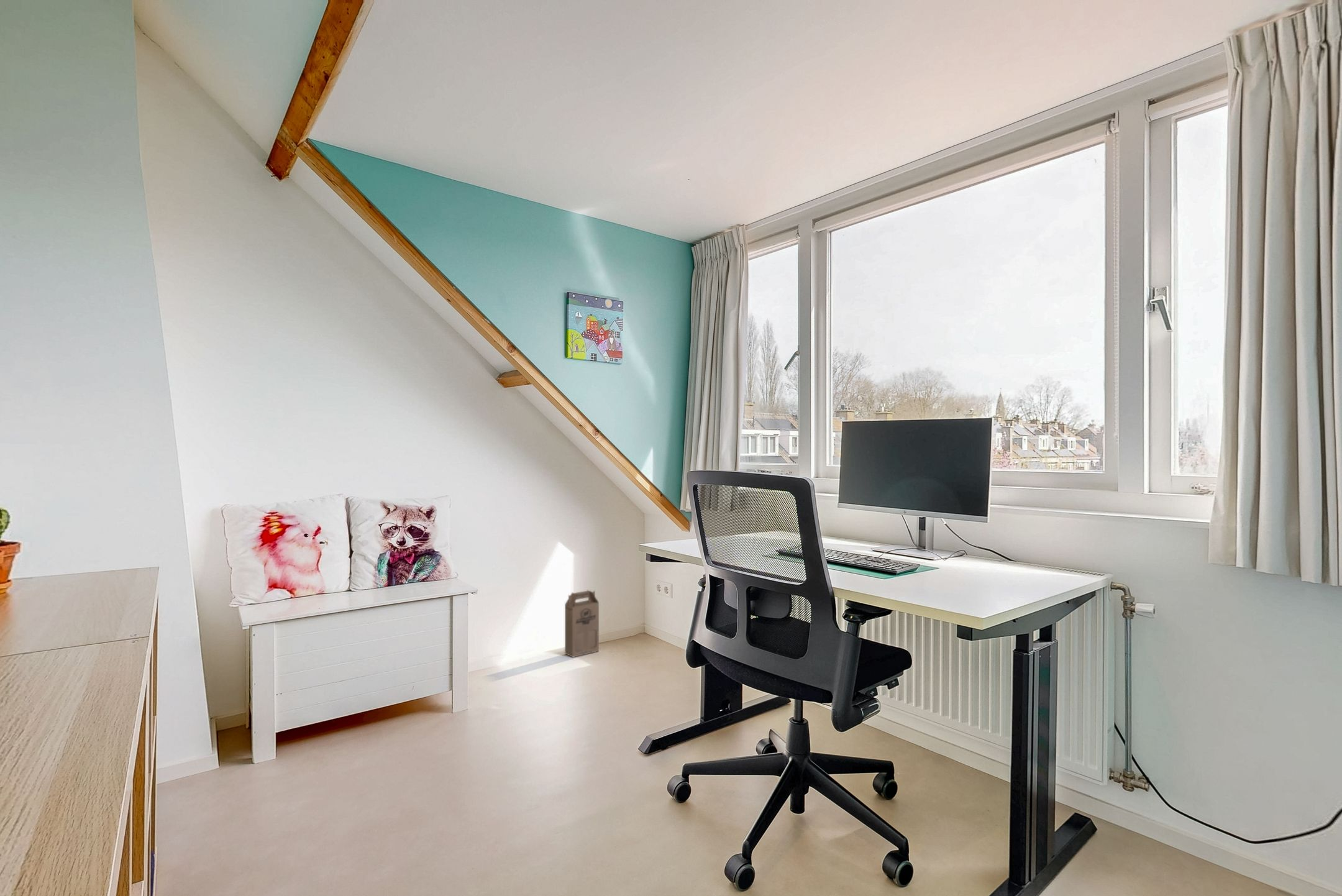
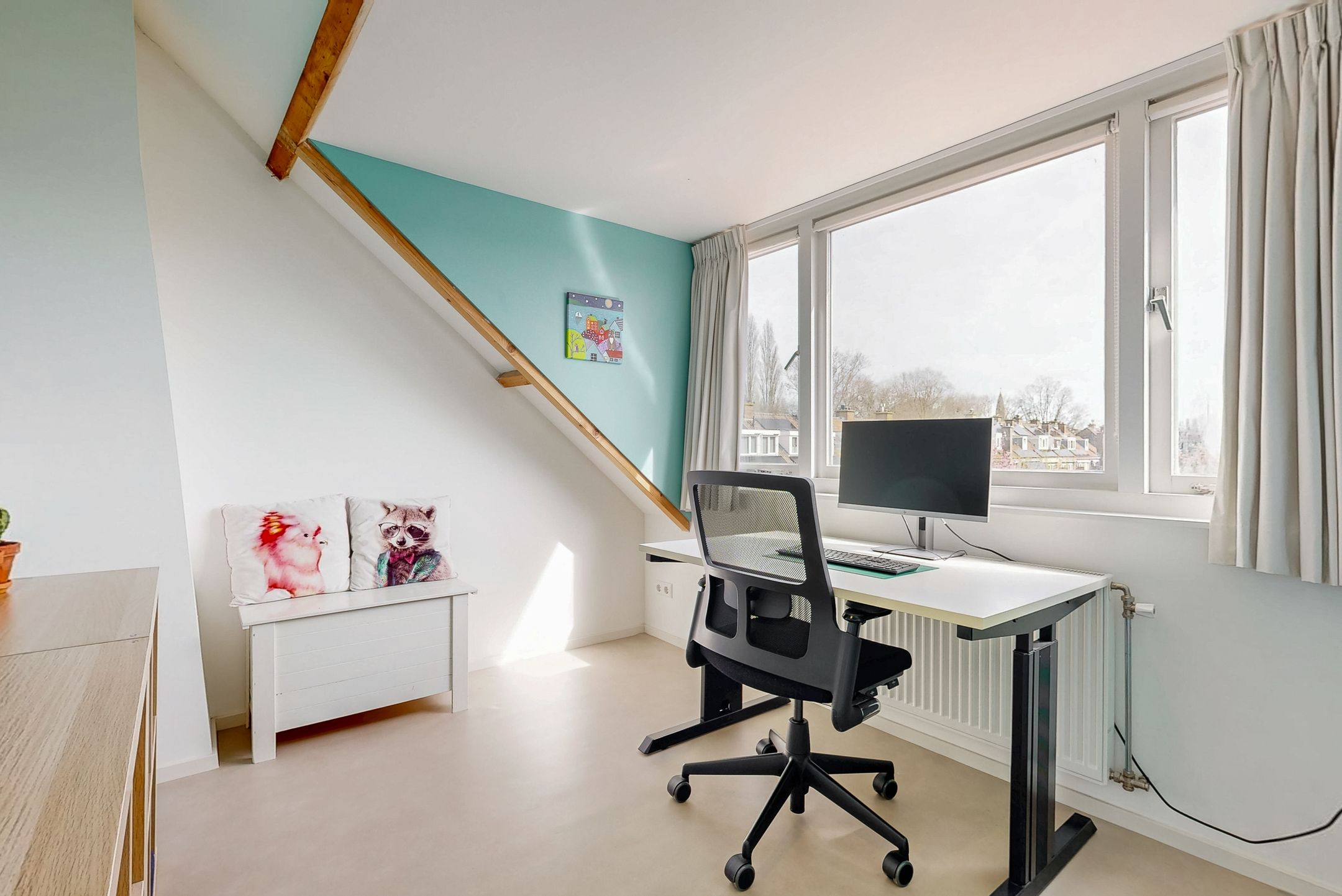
- cardboard box [564,590,600,658]
